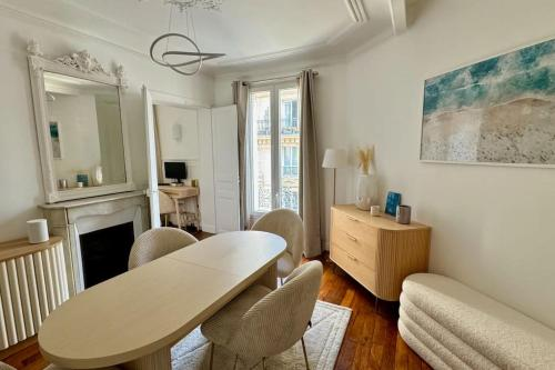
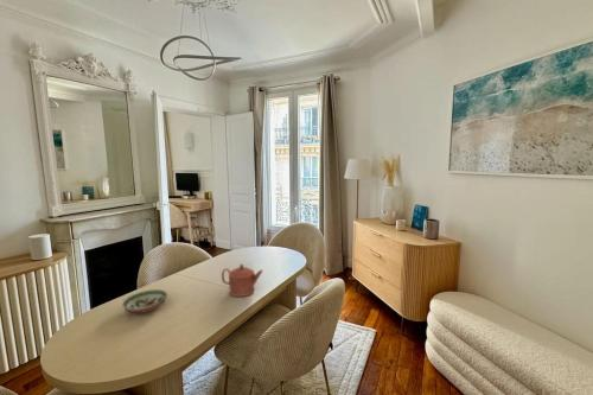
+ teapot [221,263,264,298]
+ decorative bowl [121,288,168,314]
